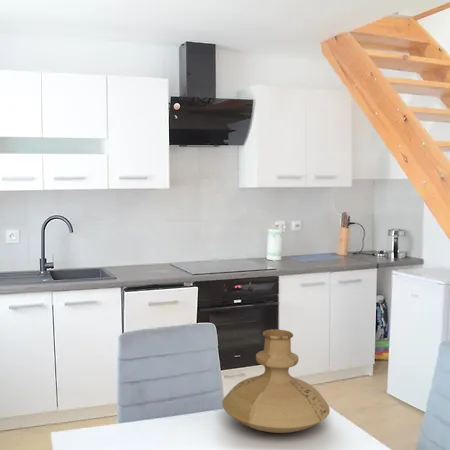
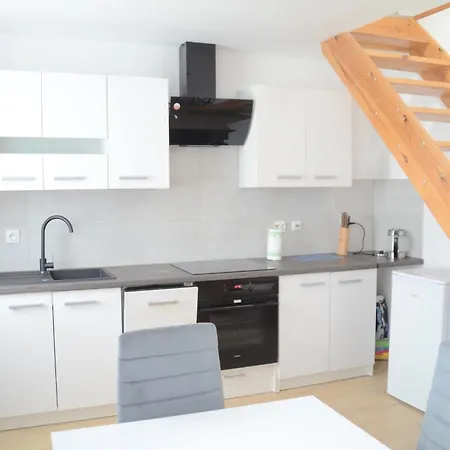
- vase [221,328,331,434]
